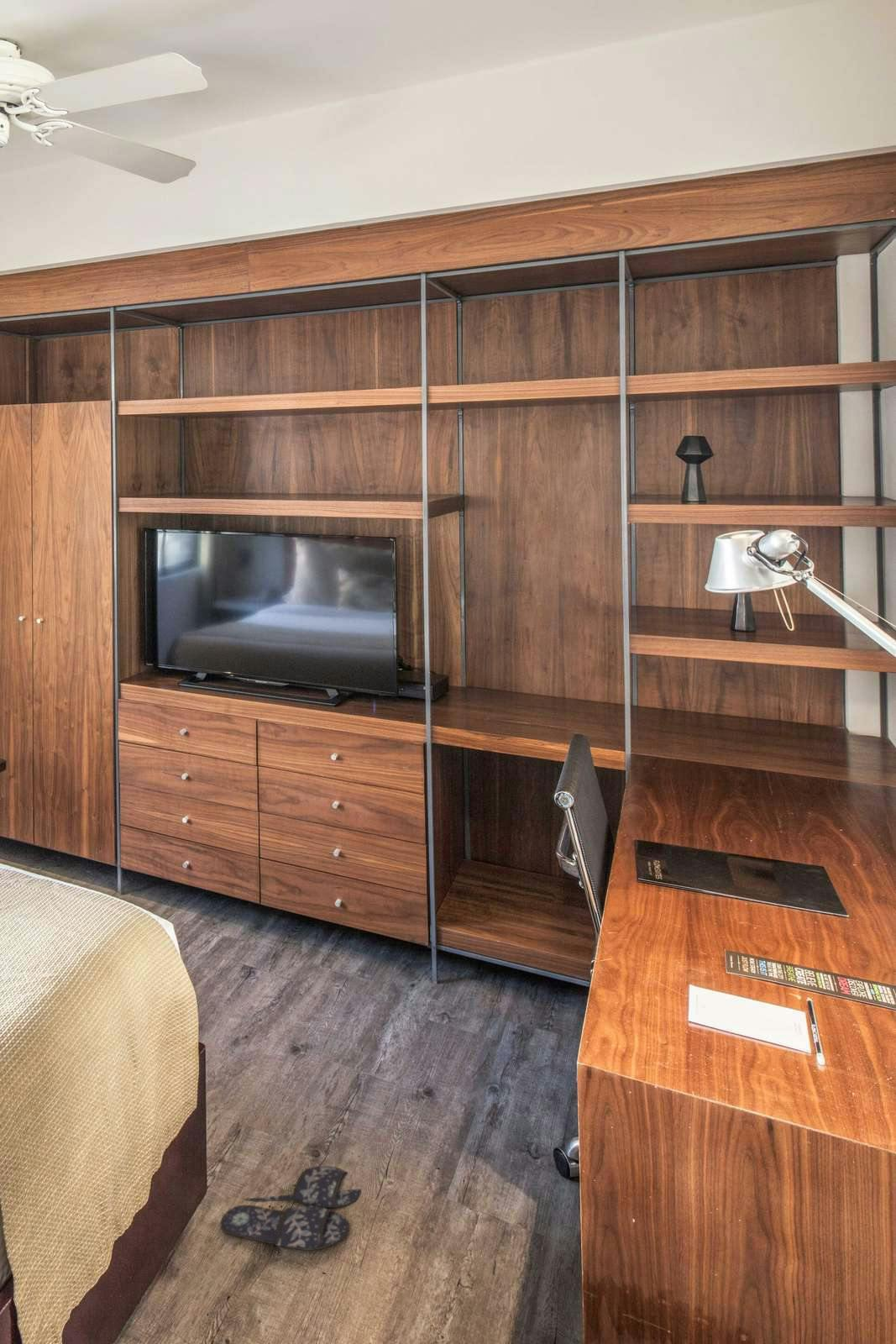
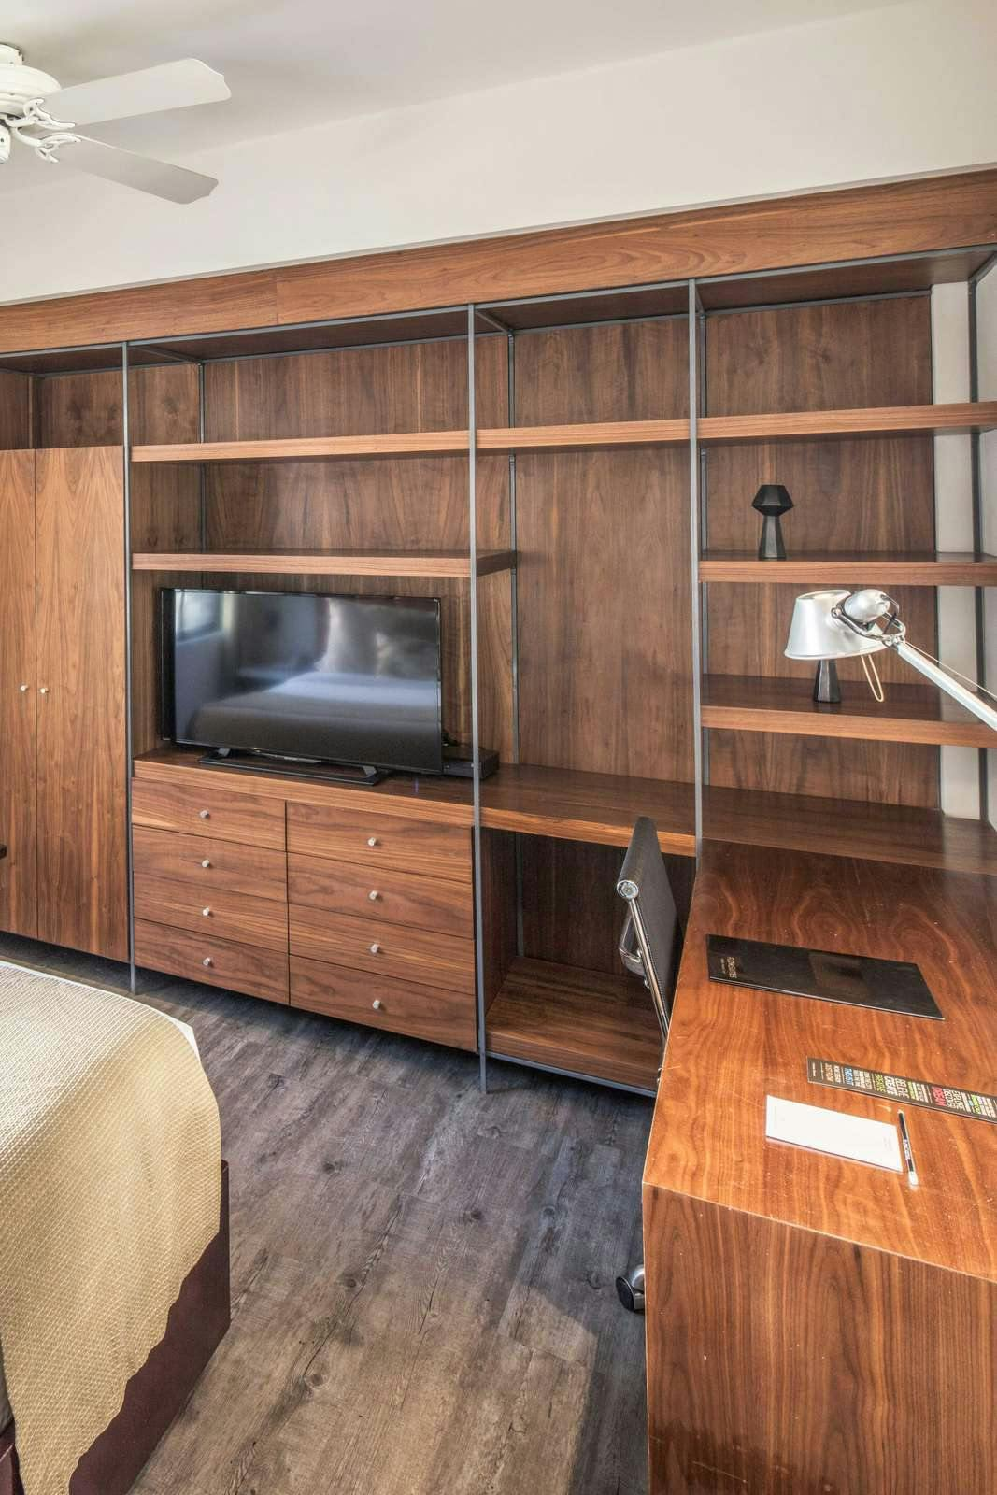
- slippers [219,1165,362,1252]
